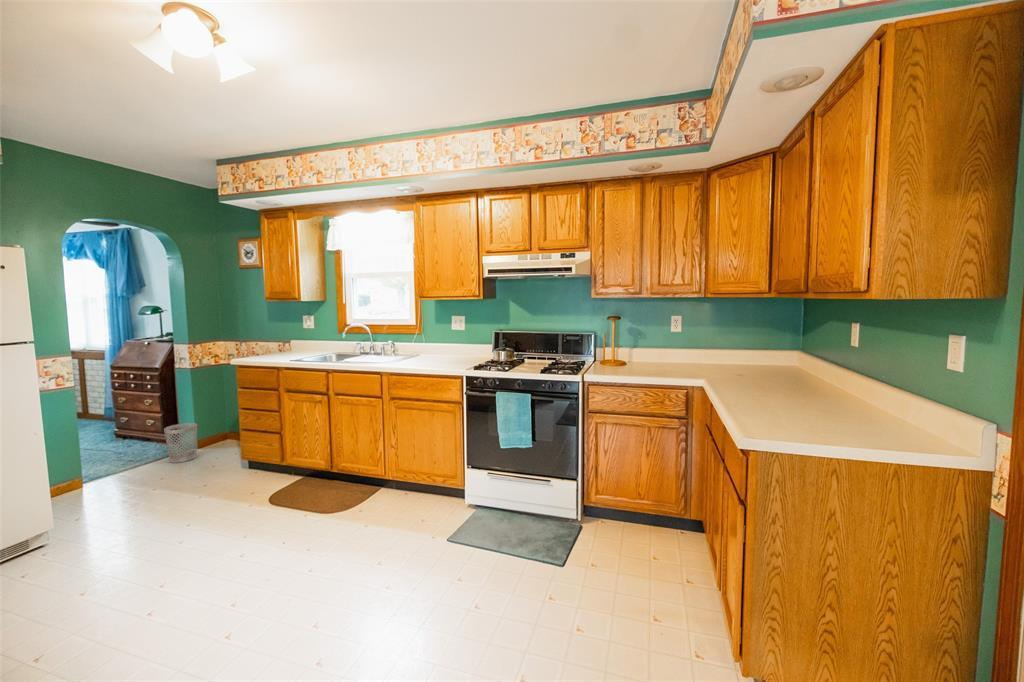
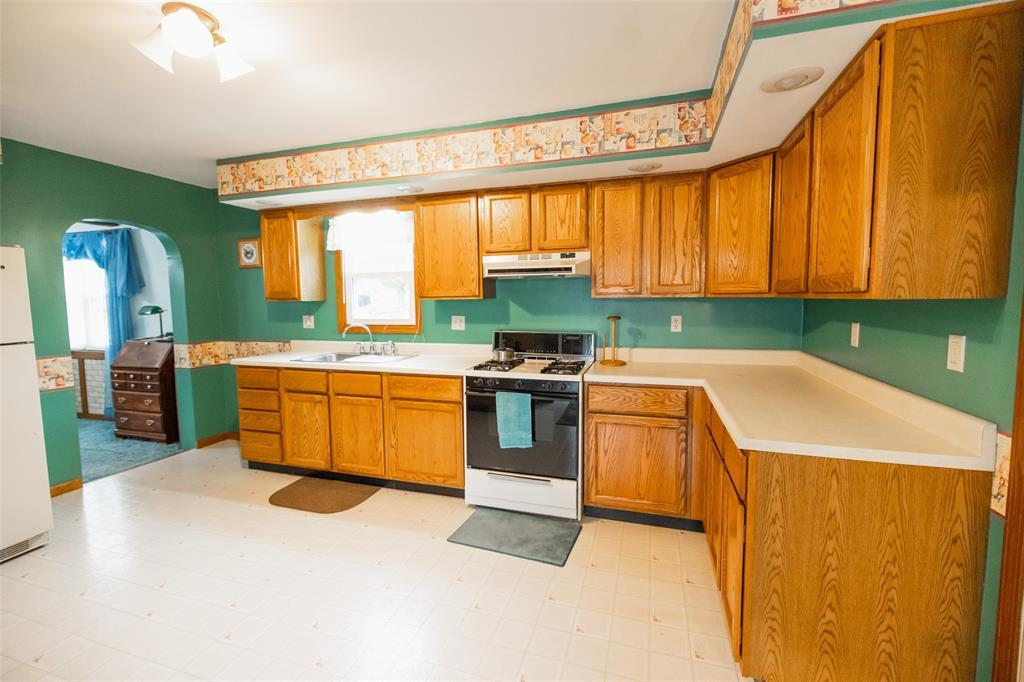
- wastebasket [163,422,198,464]
